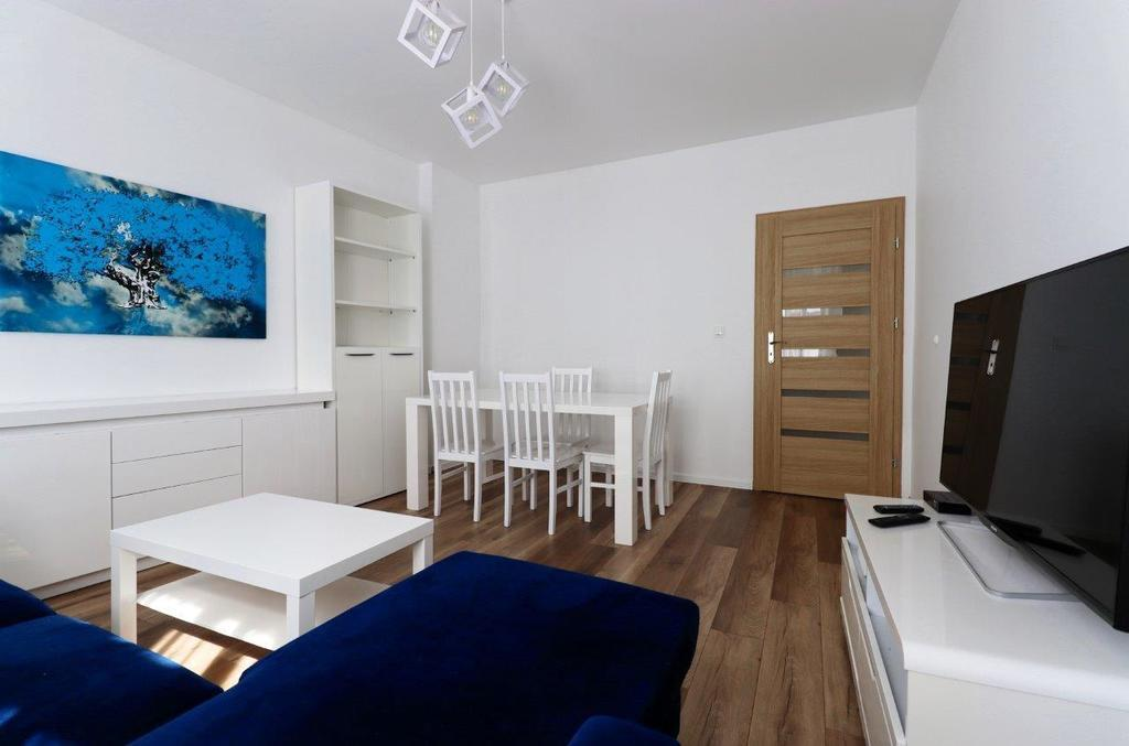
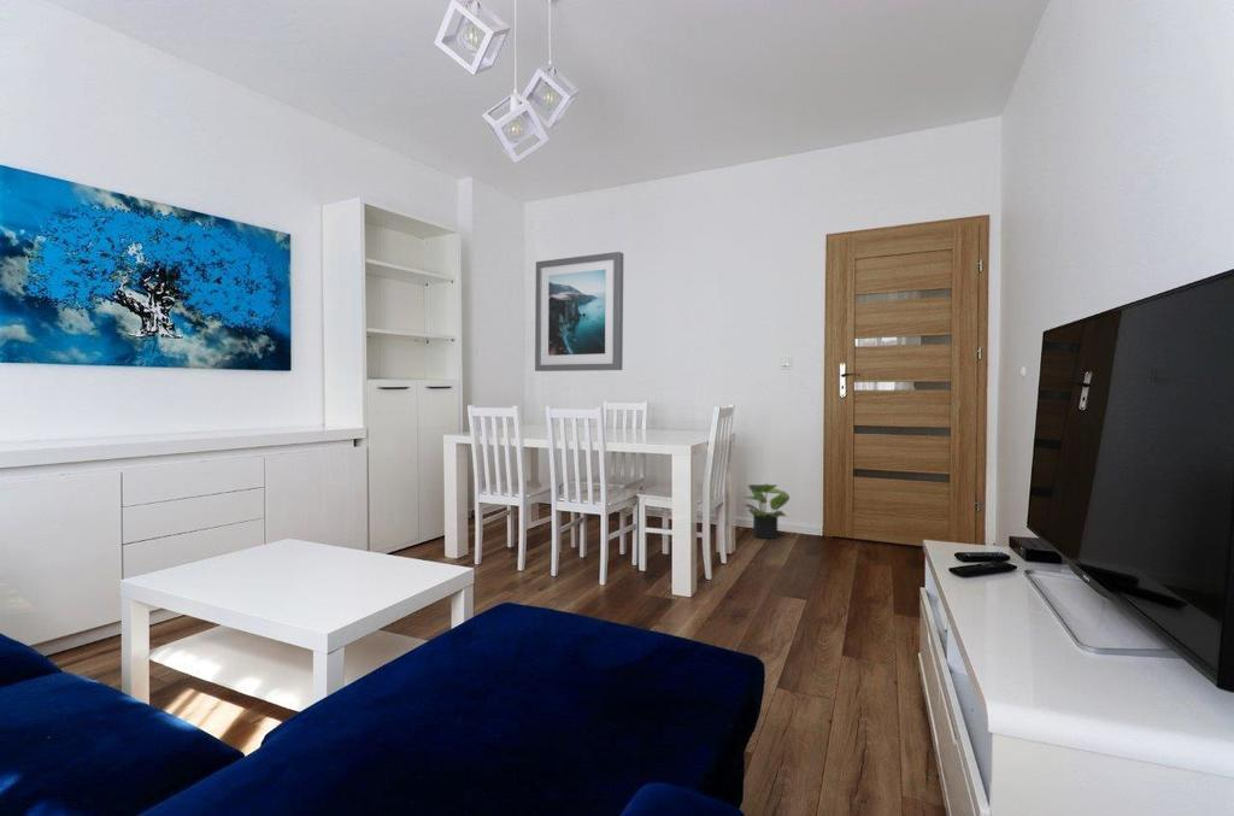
+ wall art [534,251,624,372]
+ potted plant [742,483,791,540]
